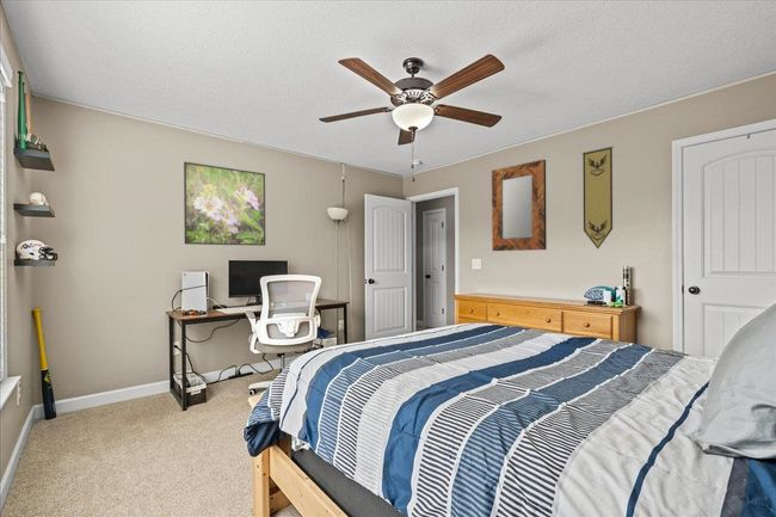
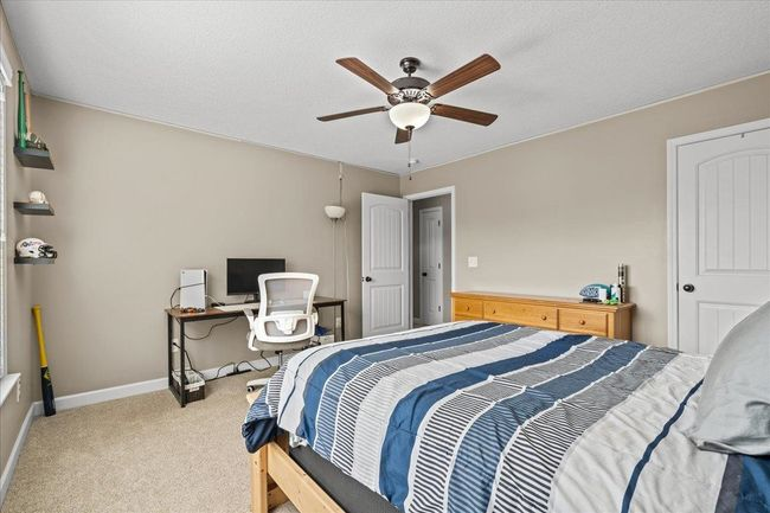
- pennant [580,146,615,250]
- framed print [183,161,266,247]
- home mirror [491,158,548,252]
